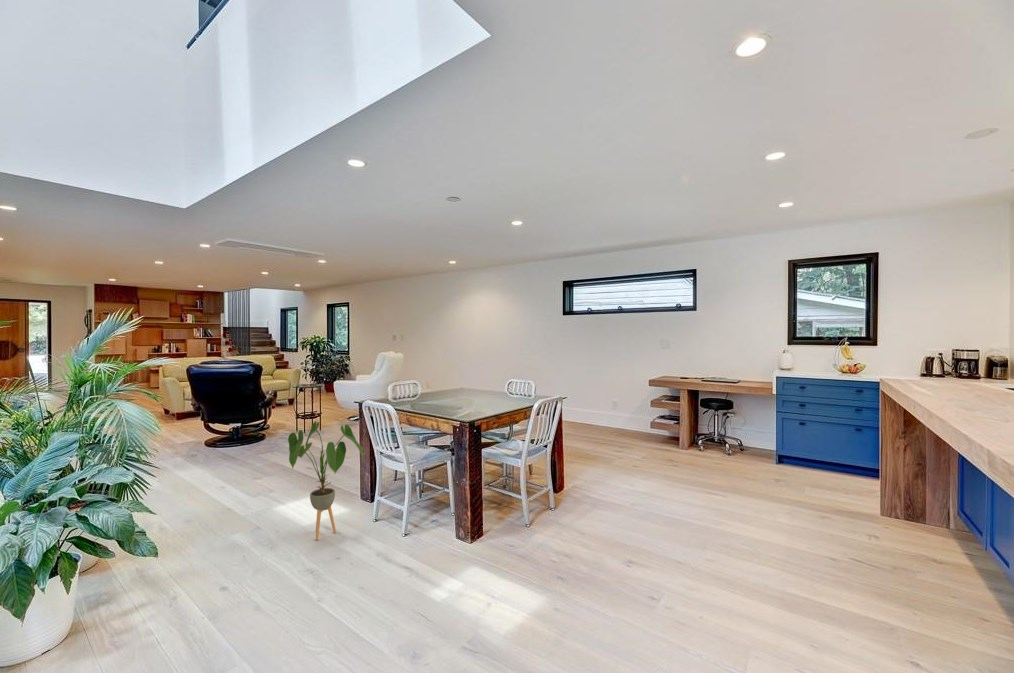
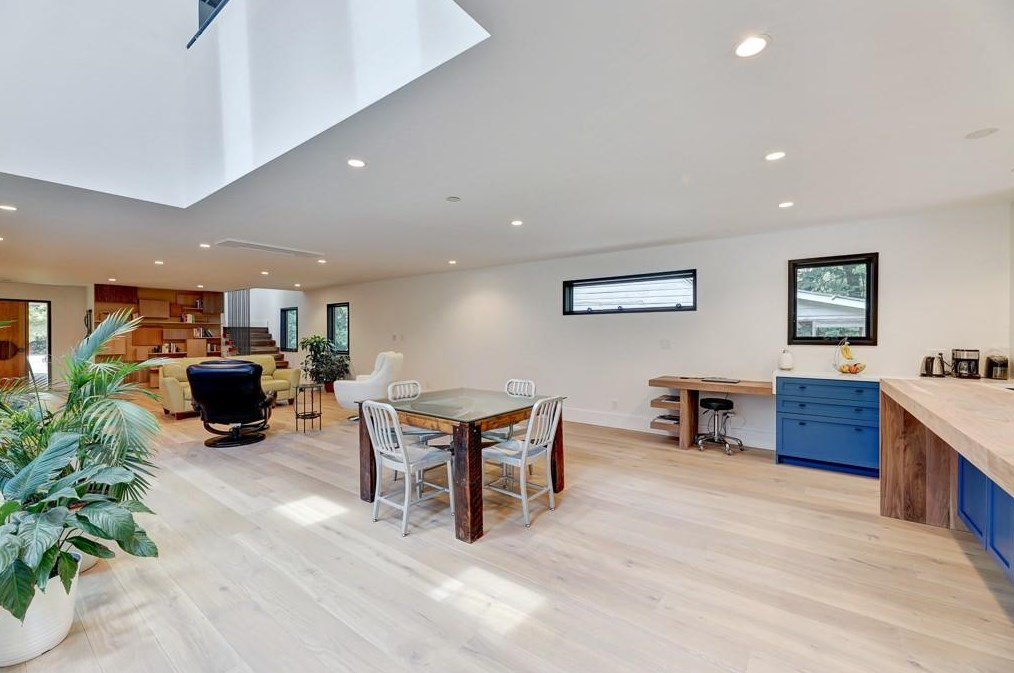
- house plant [287,420,364,541]
